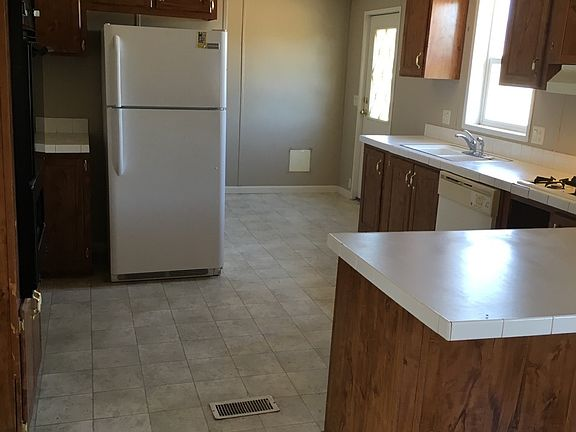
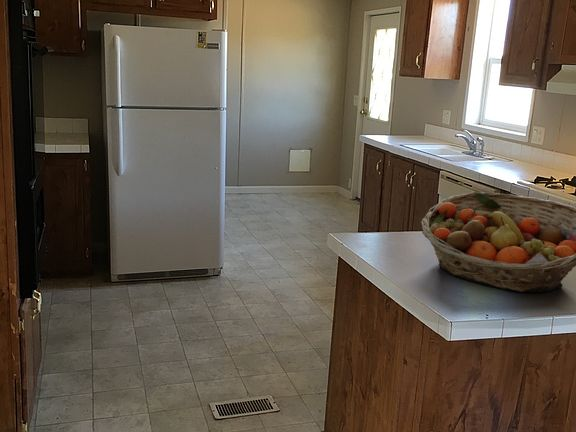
+ fruit basket [420,191,576,293]
